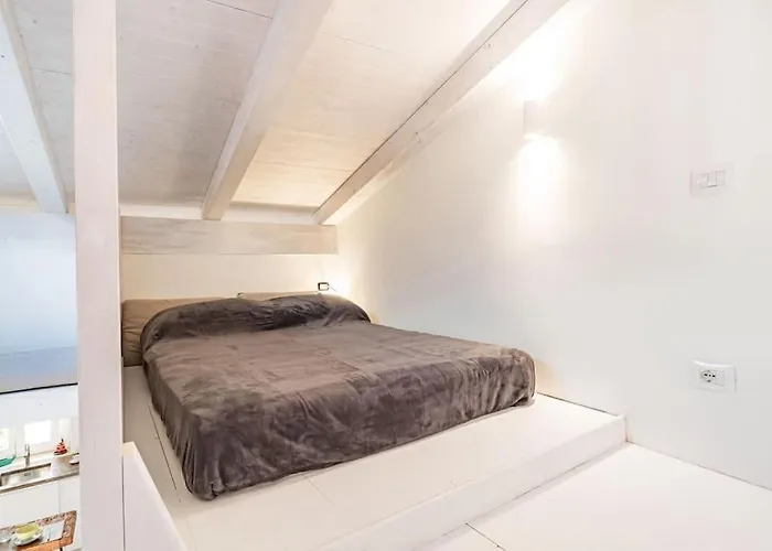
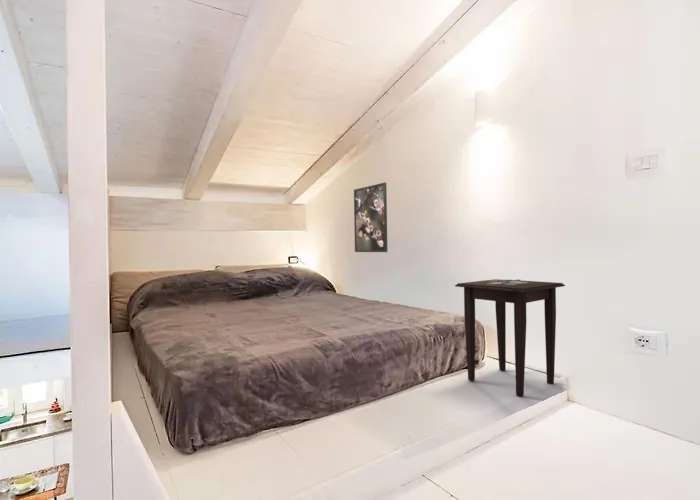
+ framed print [353,181,388,253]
+ side table [454,278,566,398]
